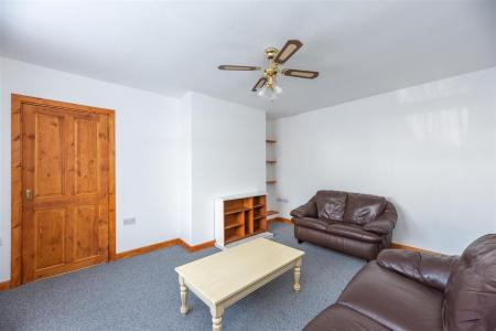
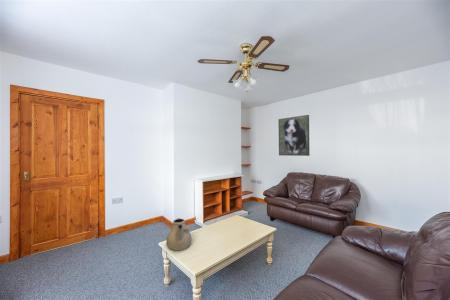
+ teapot [165,217,192,252]
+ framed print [278,114,311,157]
